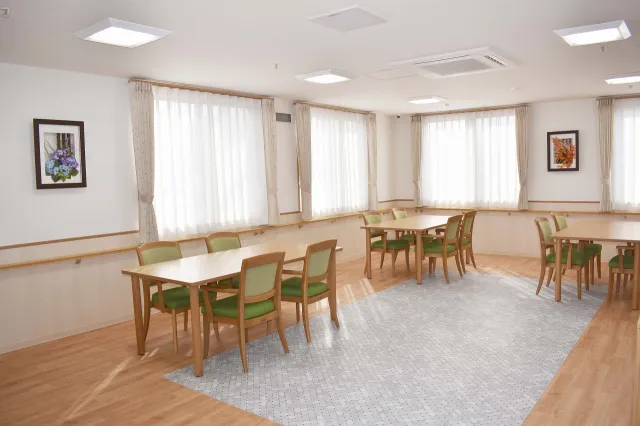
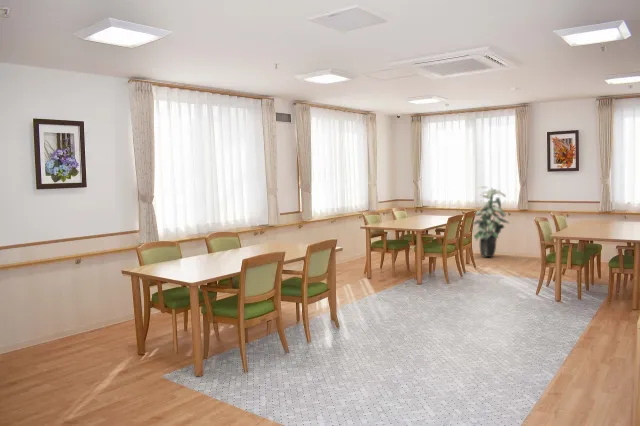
+ indoor plant [472,185,510,258]
